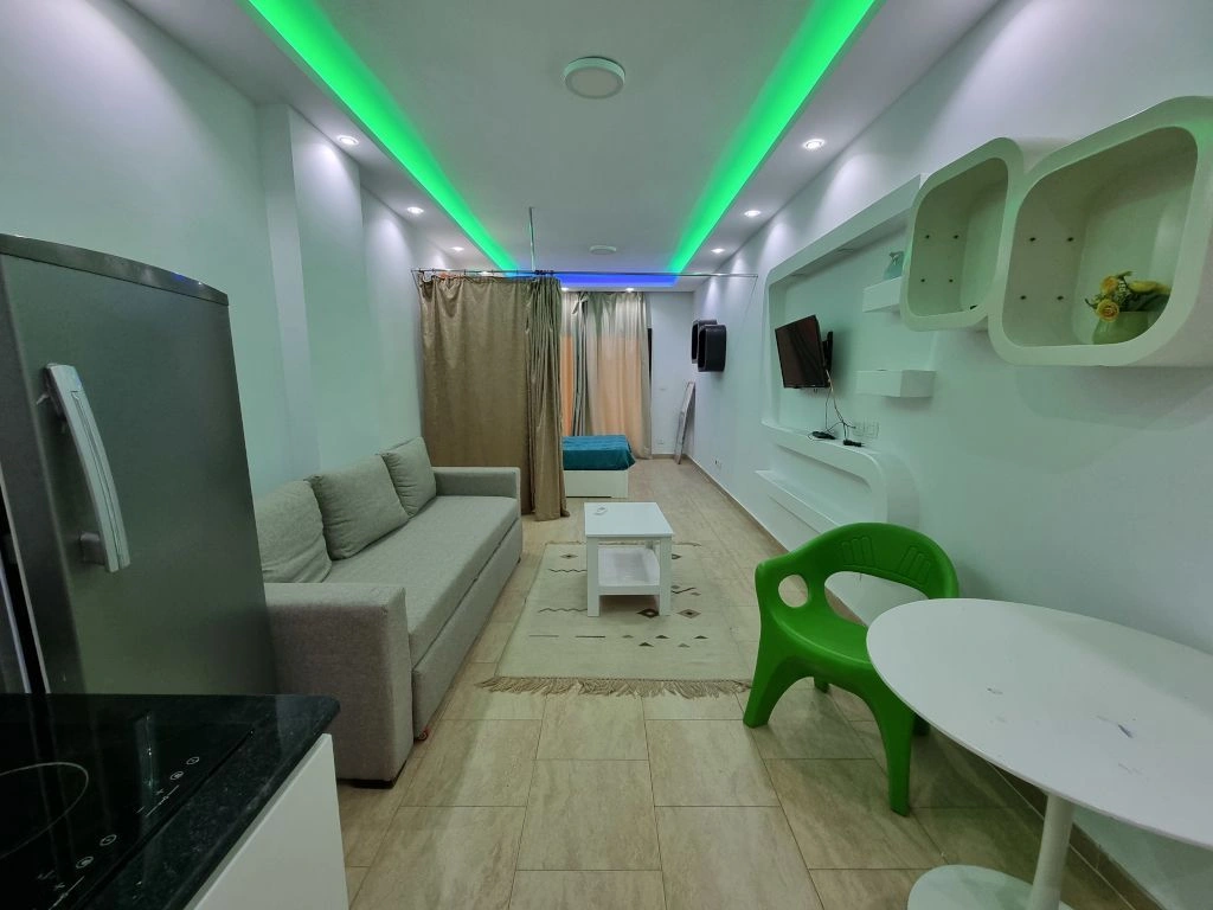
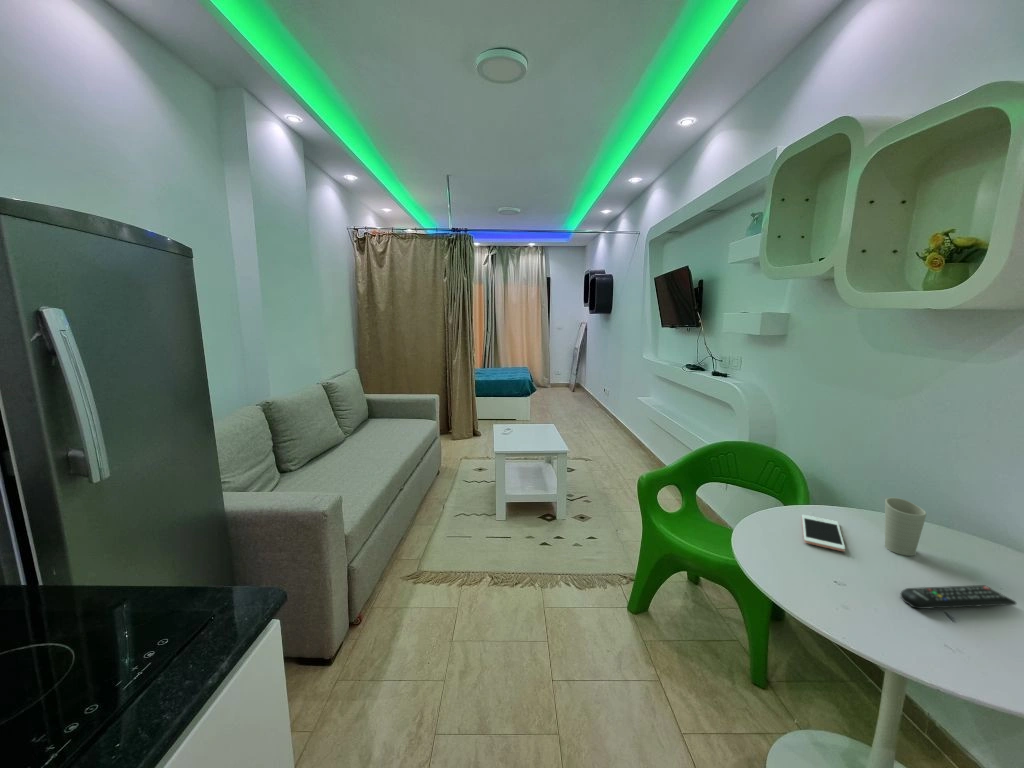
+ cup [884,497,928,557]
+ remote control [899,584,1017,610]
+ cell phone [801,514,846,552]
